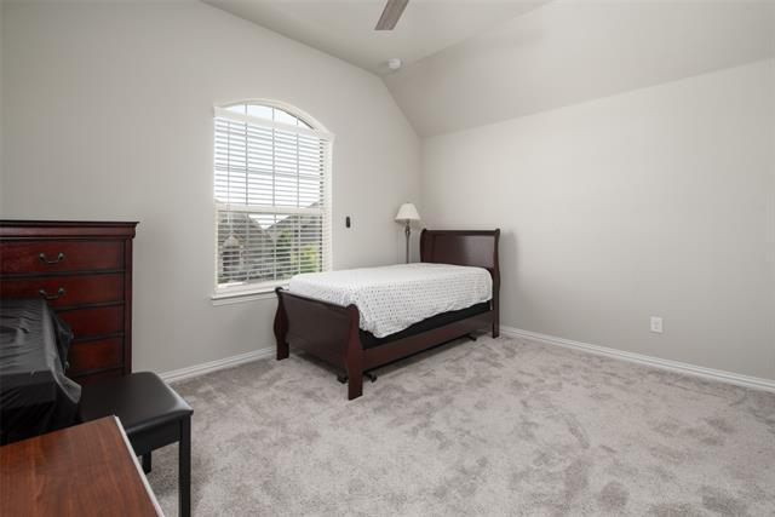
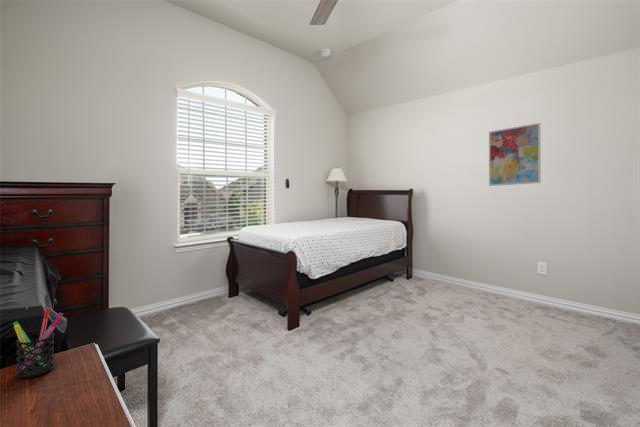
+ wall art [488,122,542,187]
+ pen holder [12,307,64,379]
